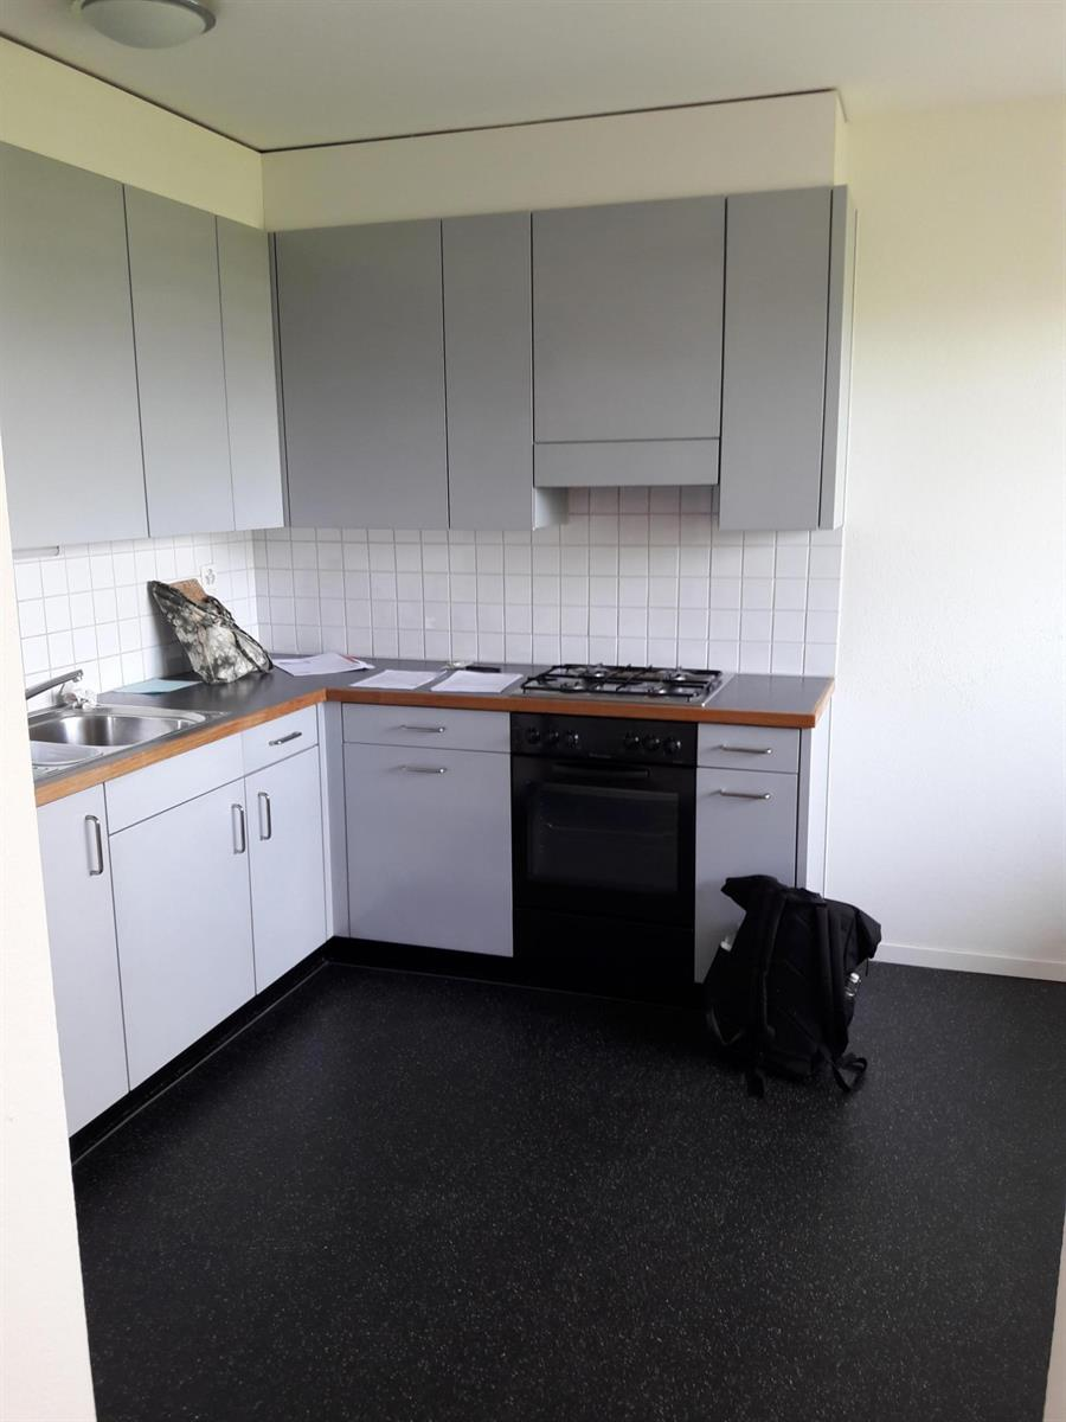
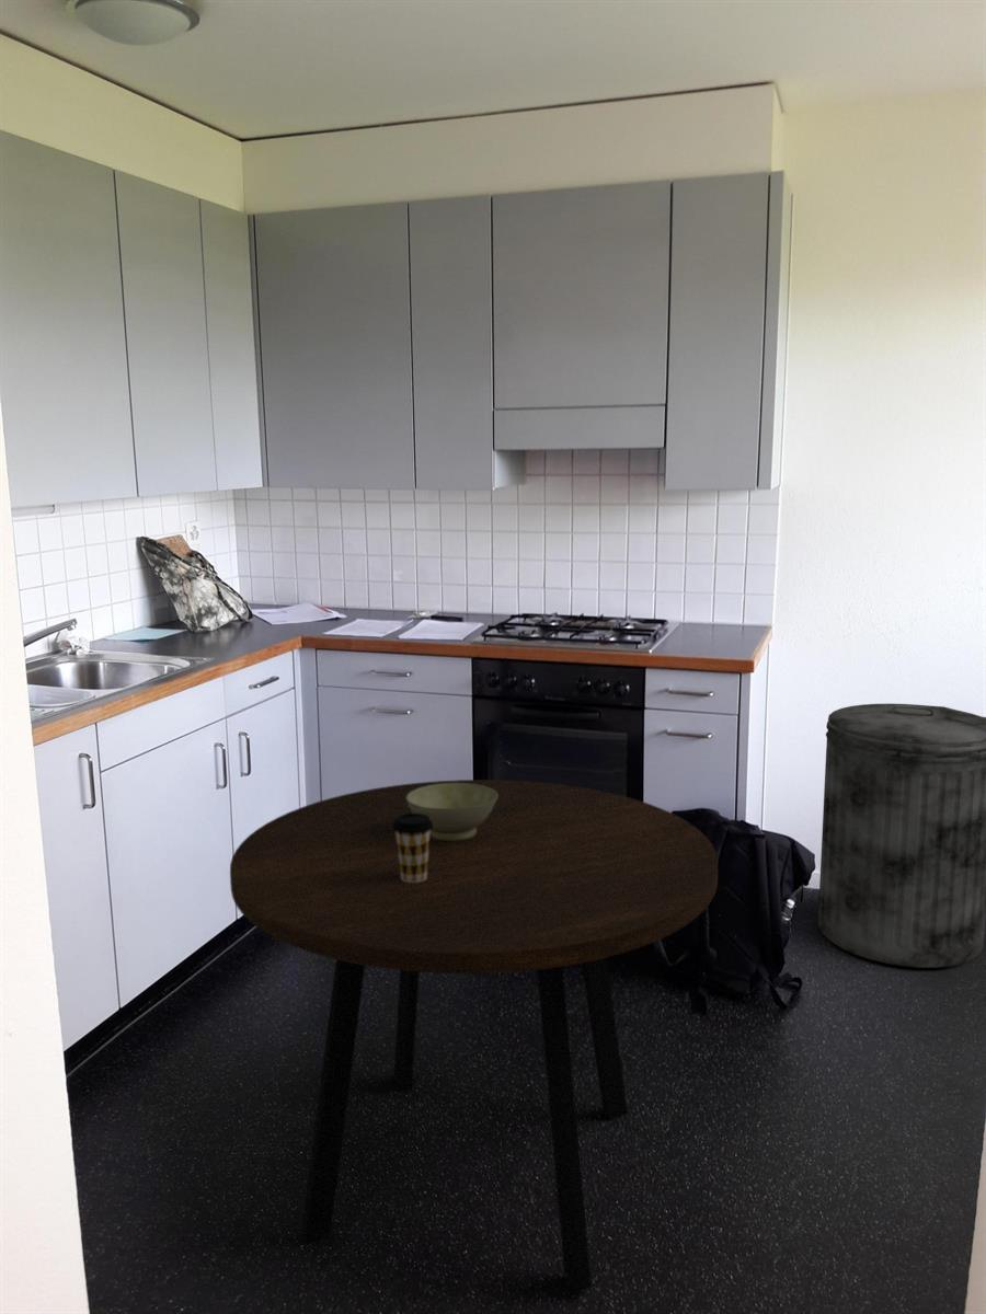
+ dining table [229,779,719,1292]
+ bowl [406,783,497,841]
+ coffee cup [392,814,433,883]
+ trash can [817,703,986,969]
